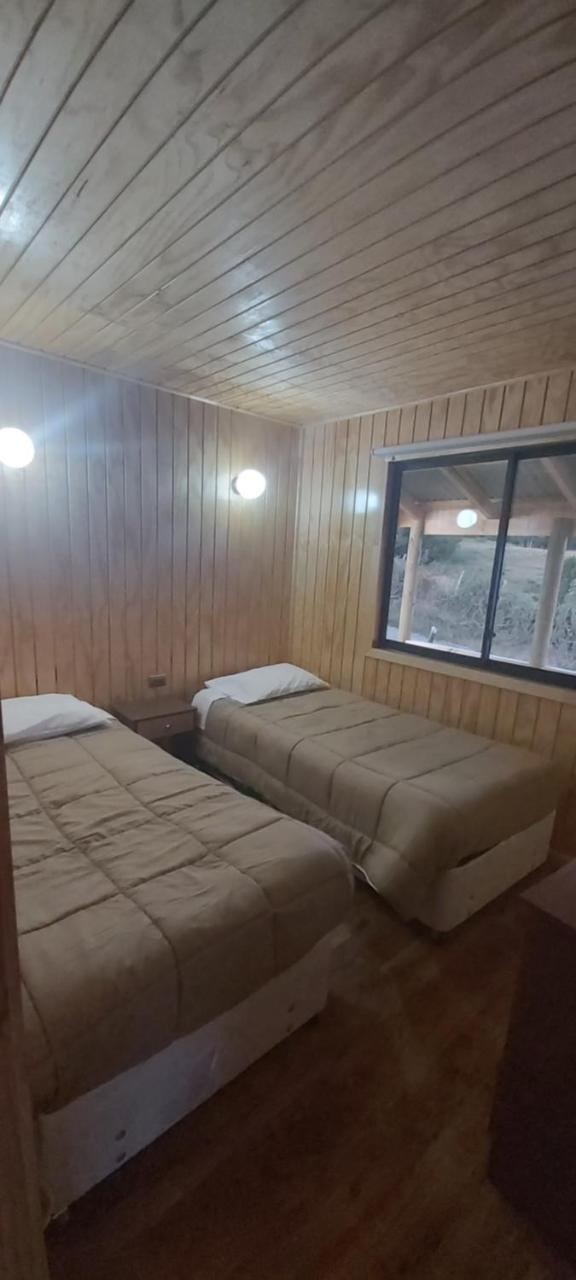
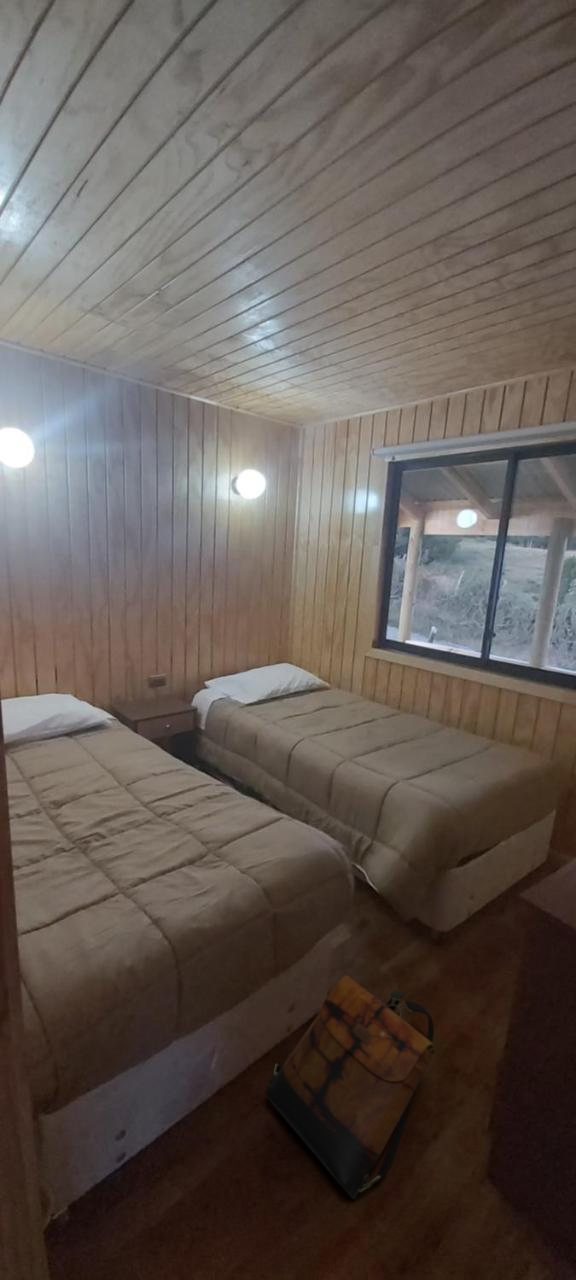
+ backpack [264,975,435,1200]
